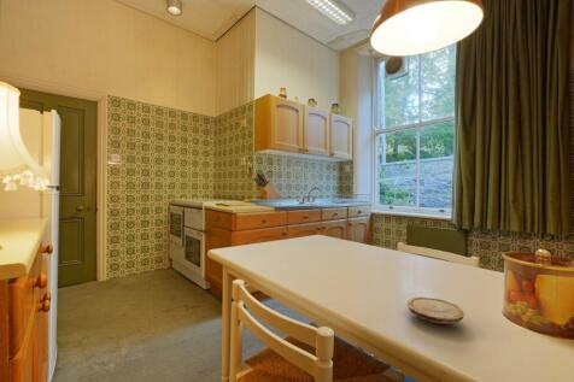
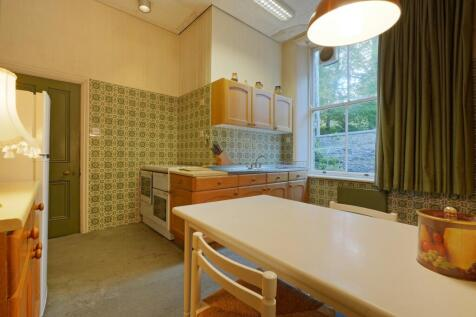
- wood slice [406,296,467,324]
